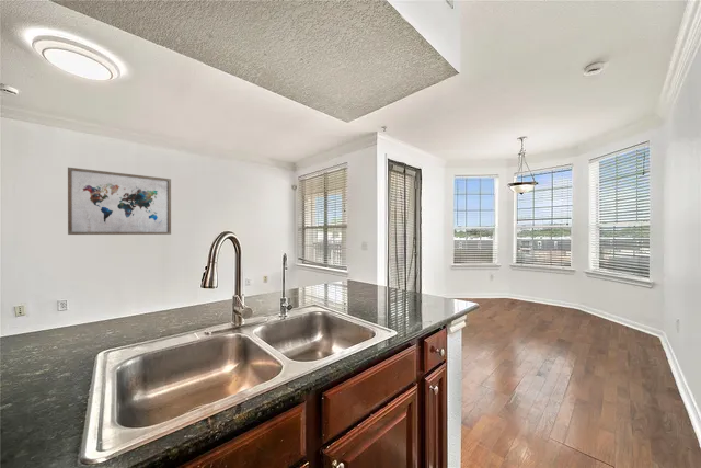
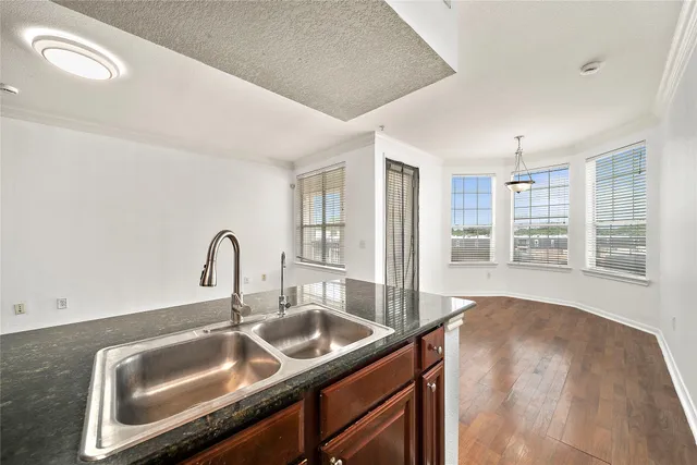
- wall art [67,167,172,236]
